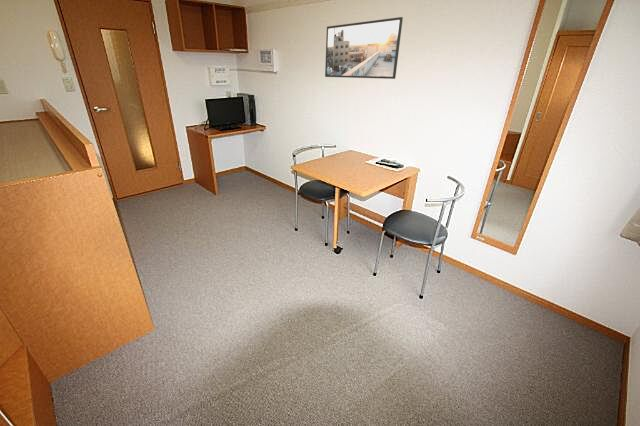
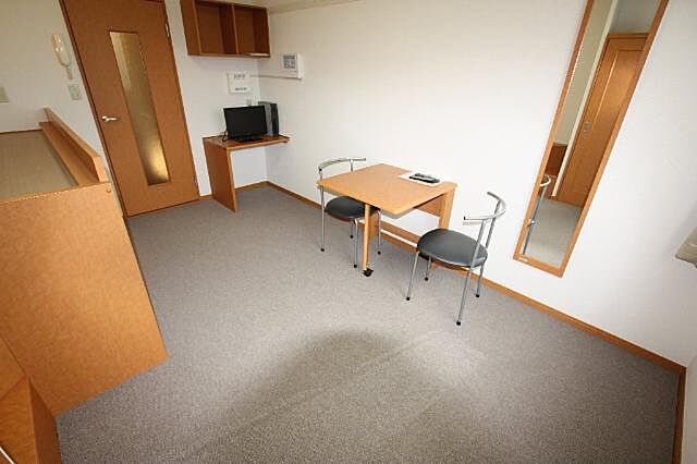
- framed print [324,16,404,80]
